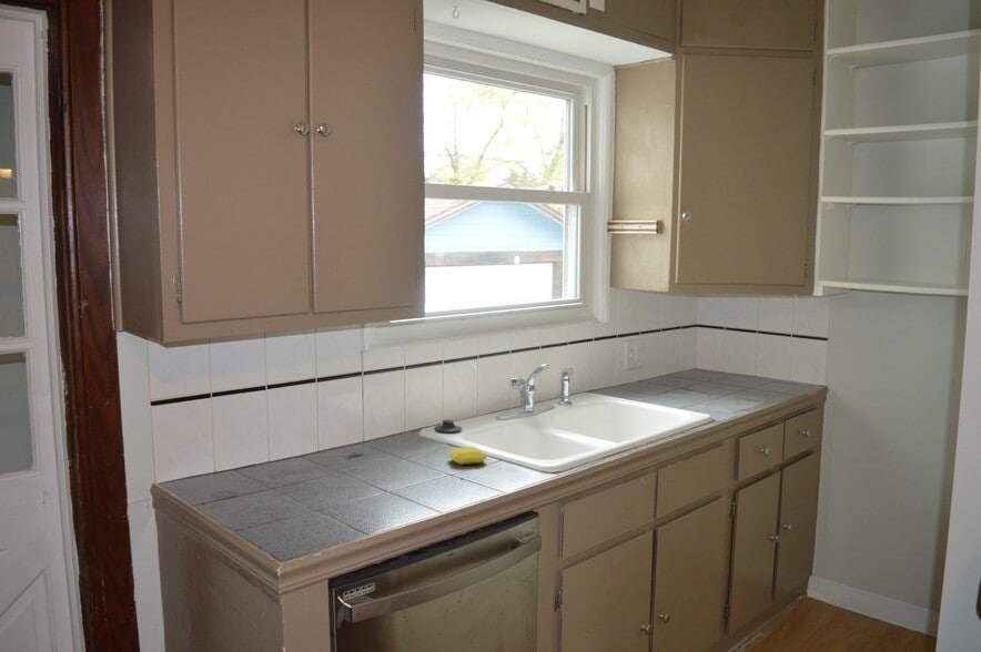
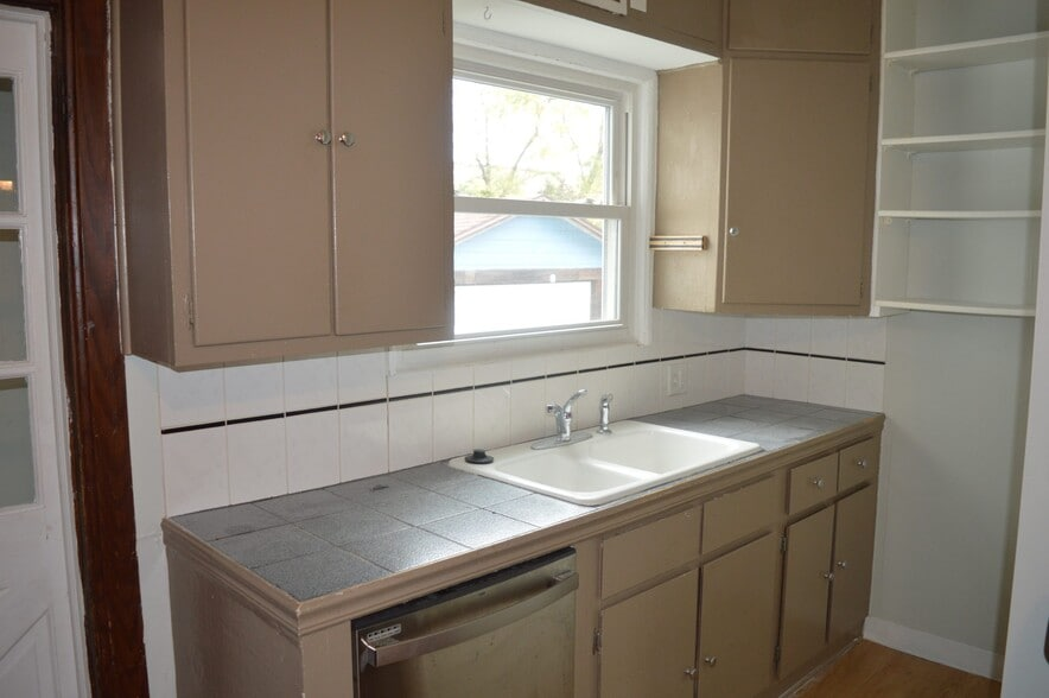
- soap bar [448,446,487,466]
